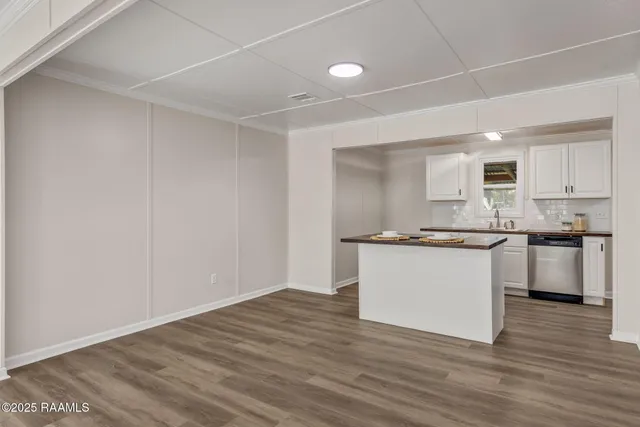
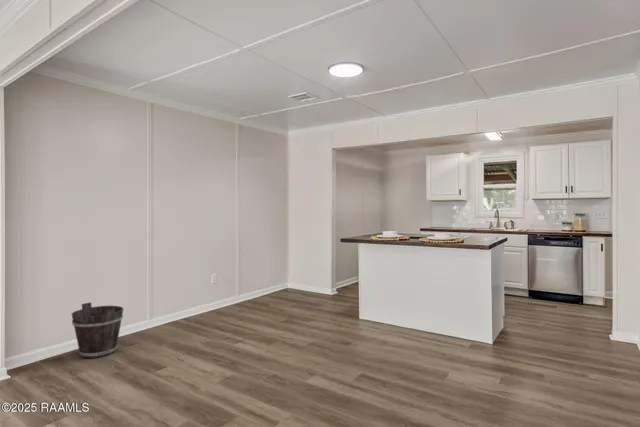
+ bucket [70,301,124,359]
